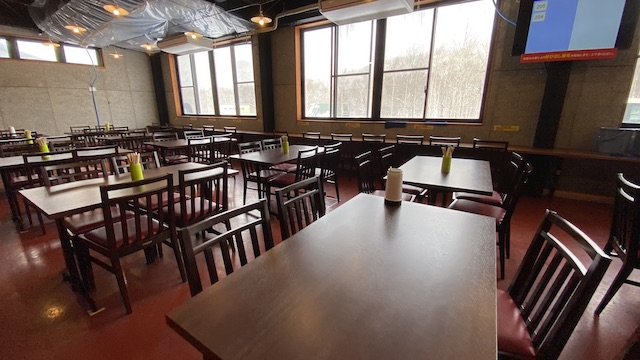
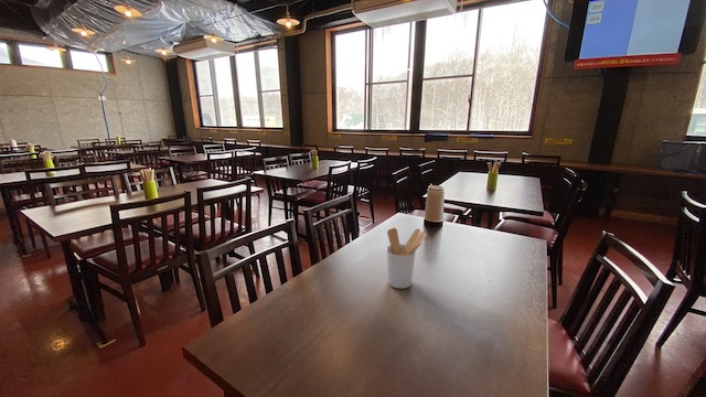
+ utensil holder [385,227,428,290]
